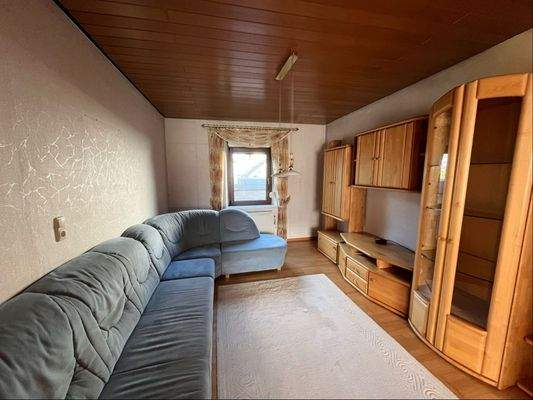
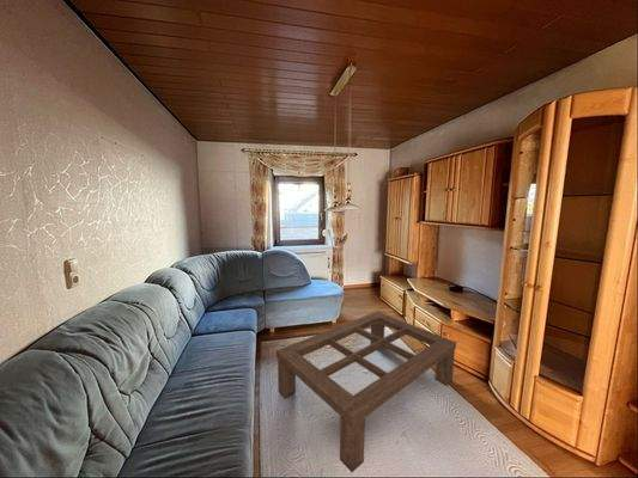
+ coffee table [275,310,457,473]
